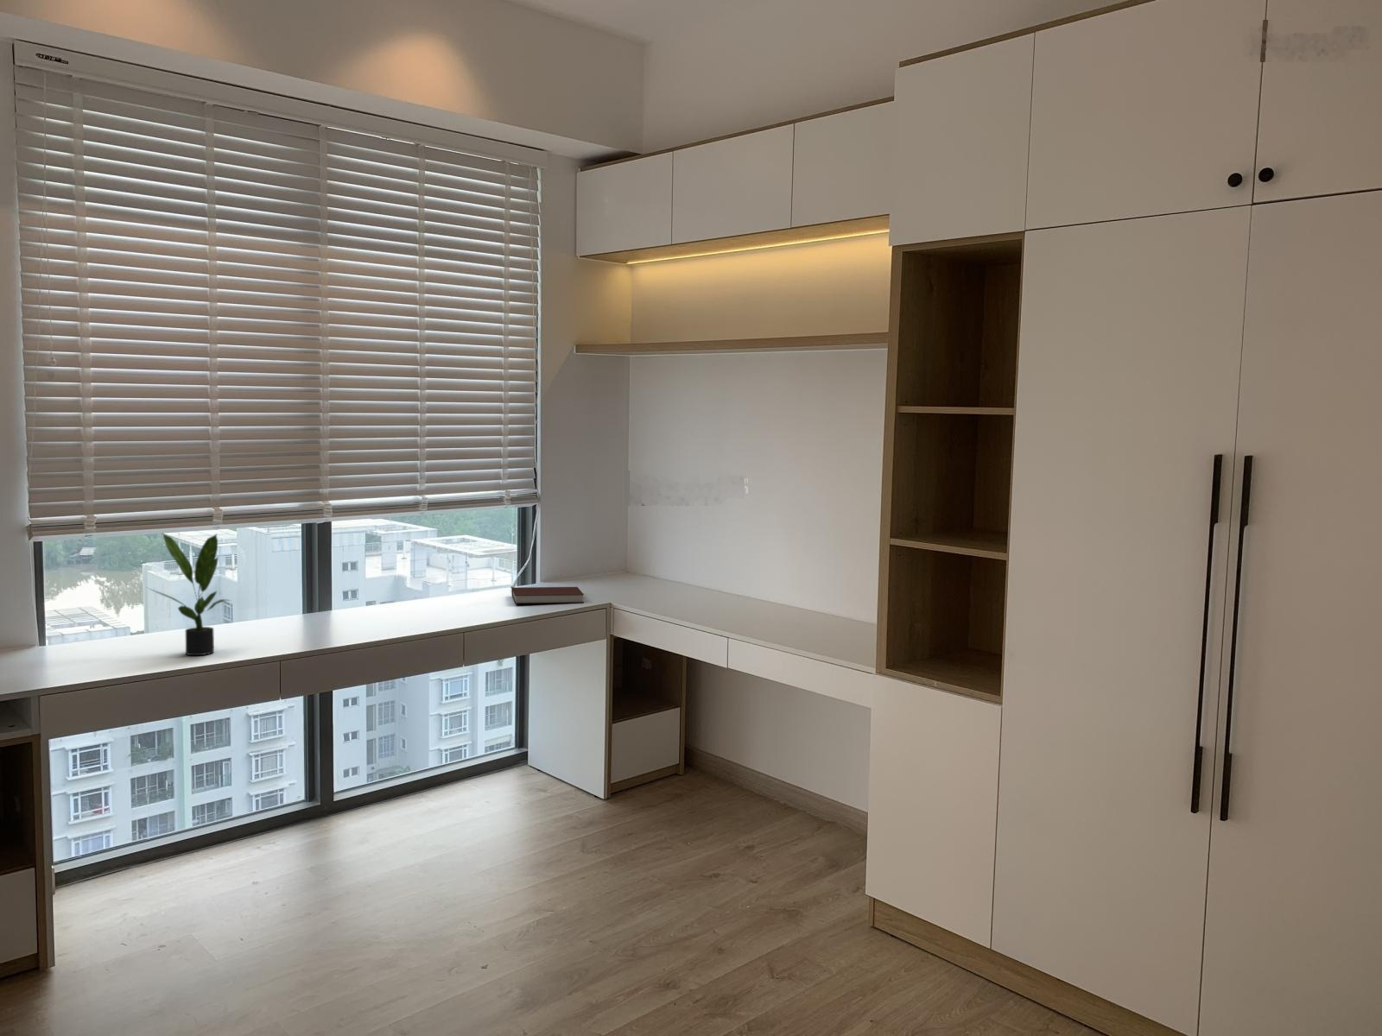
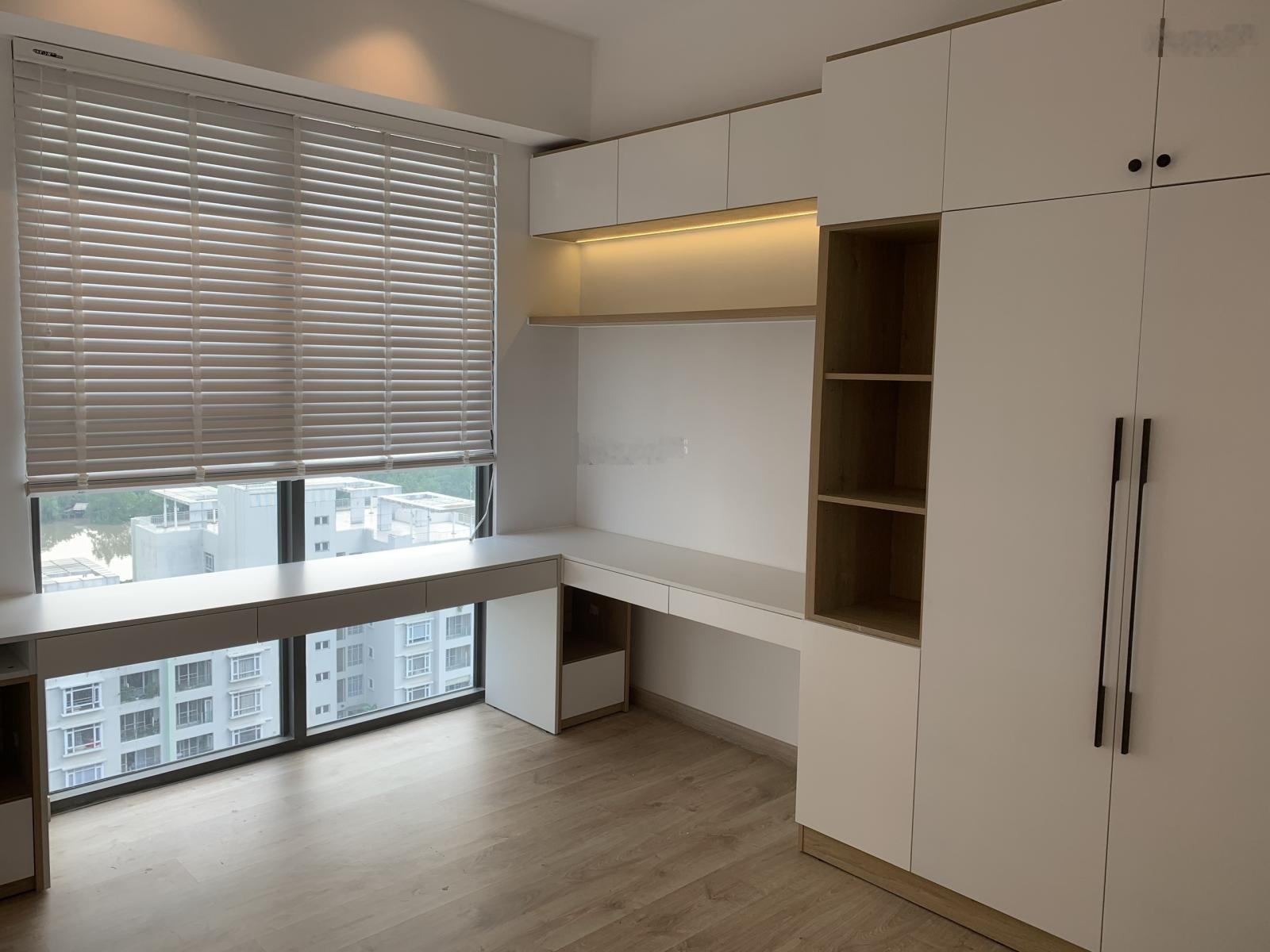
- potted plant [147,532,233,656]
- notebook [510,587,584,604]
